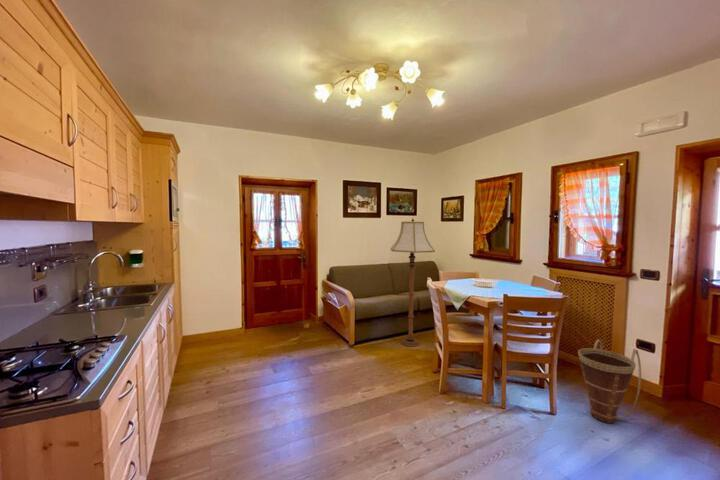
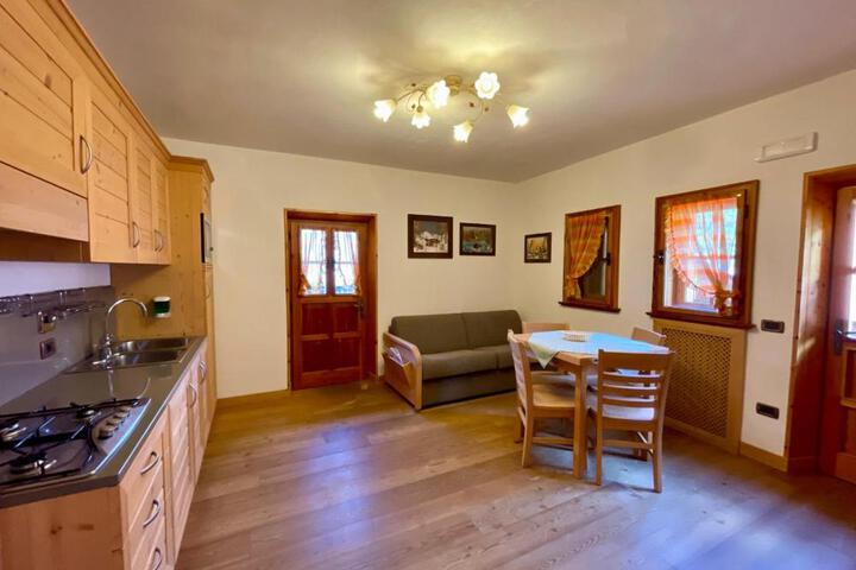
- floor lamp [390,217,436,347]
- basket [577,339,642,424]
